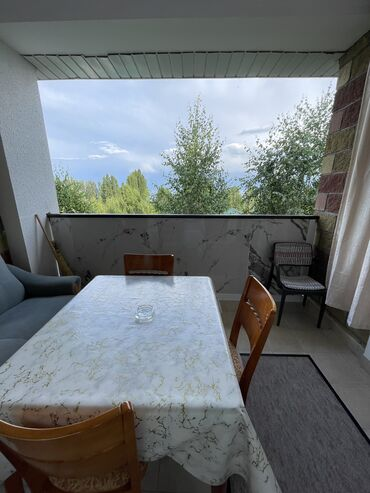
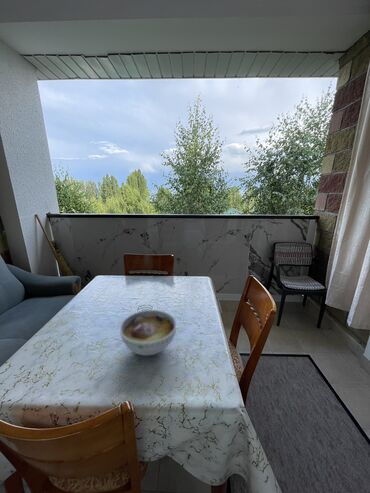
+ bowl [119,309,177,357]
